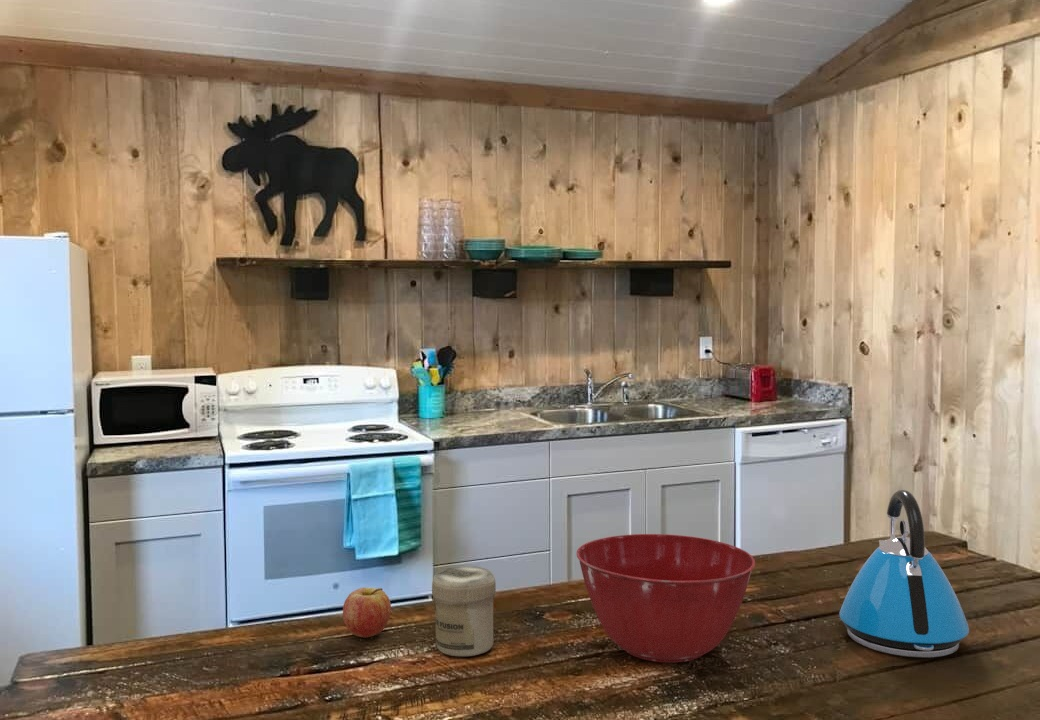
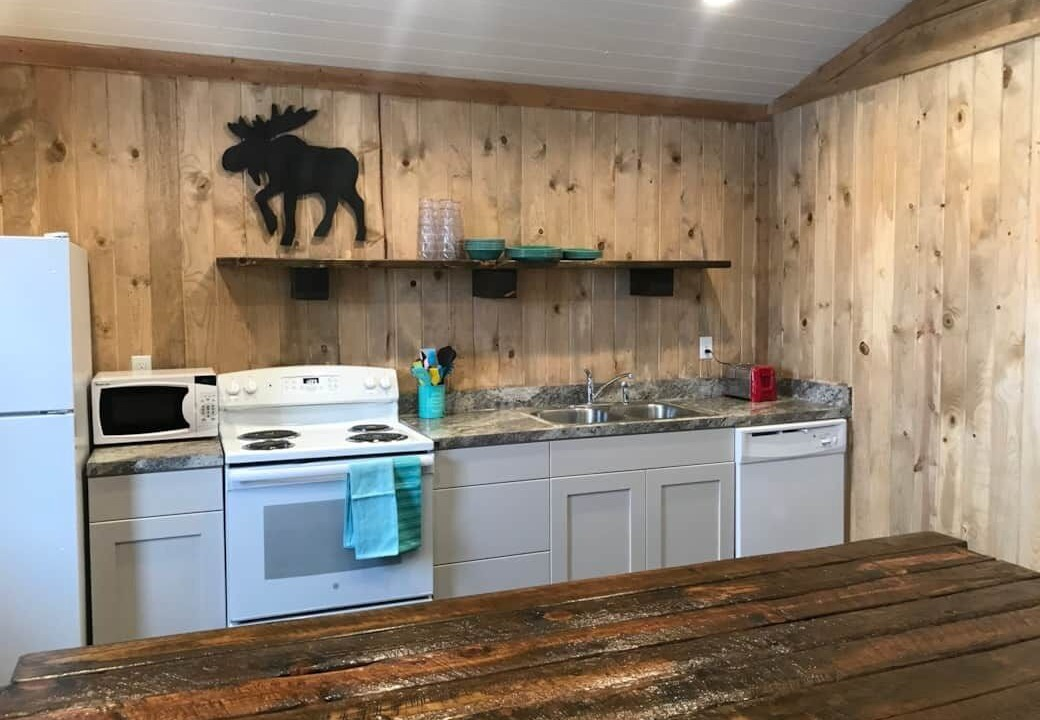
- fruit [342,586,392,639]
- jar [431,566,497,657]
- kettle [838,489,970,659]
- mixing bowl [576,533,756,664]
